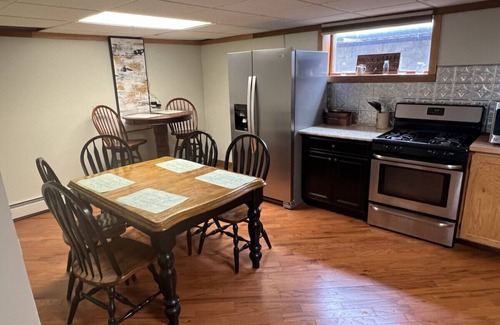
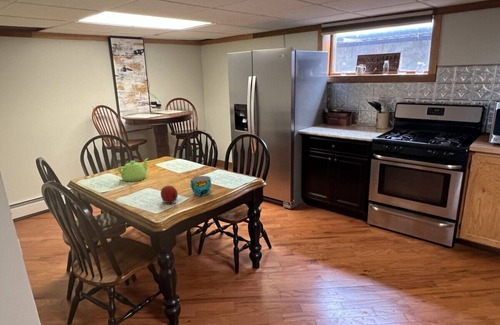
+ teapot [117,157,149,182]
+ fruit [160,185,179,204]
+ cup [190,175,212,197]
